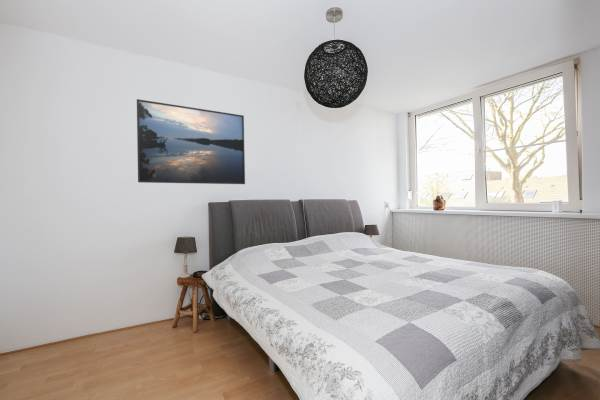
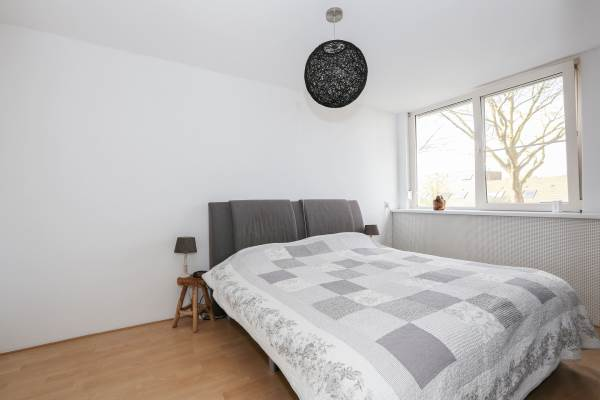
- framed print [136,98,246,185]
